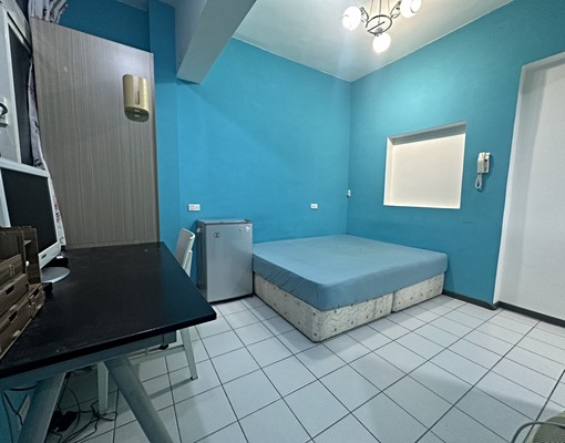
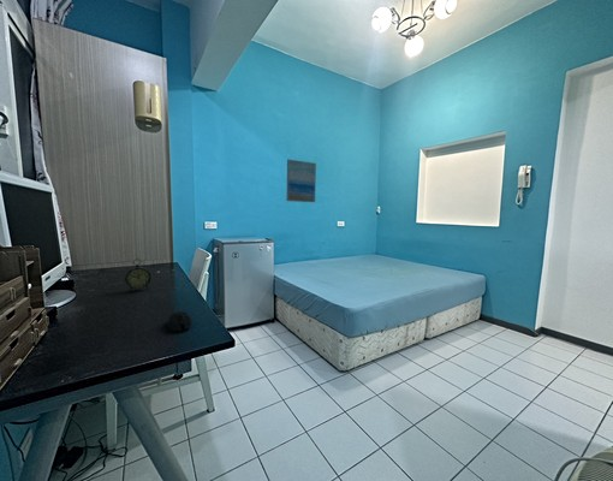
+ computer mouse [166,310,192,333]
+ wall art [286,158,317,203]
+ alarm clock [124,257,153,292]
